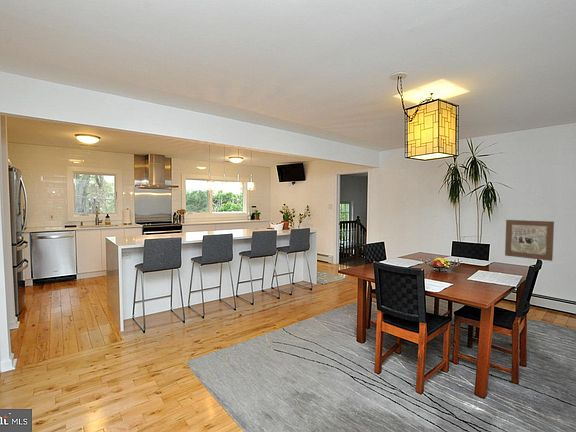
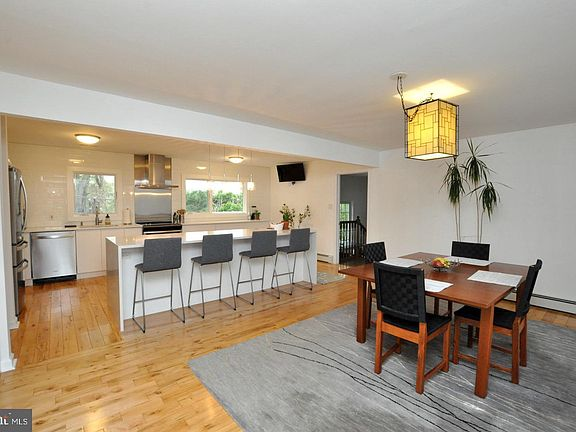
- wall art [504,219,555,262]
